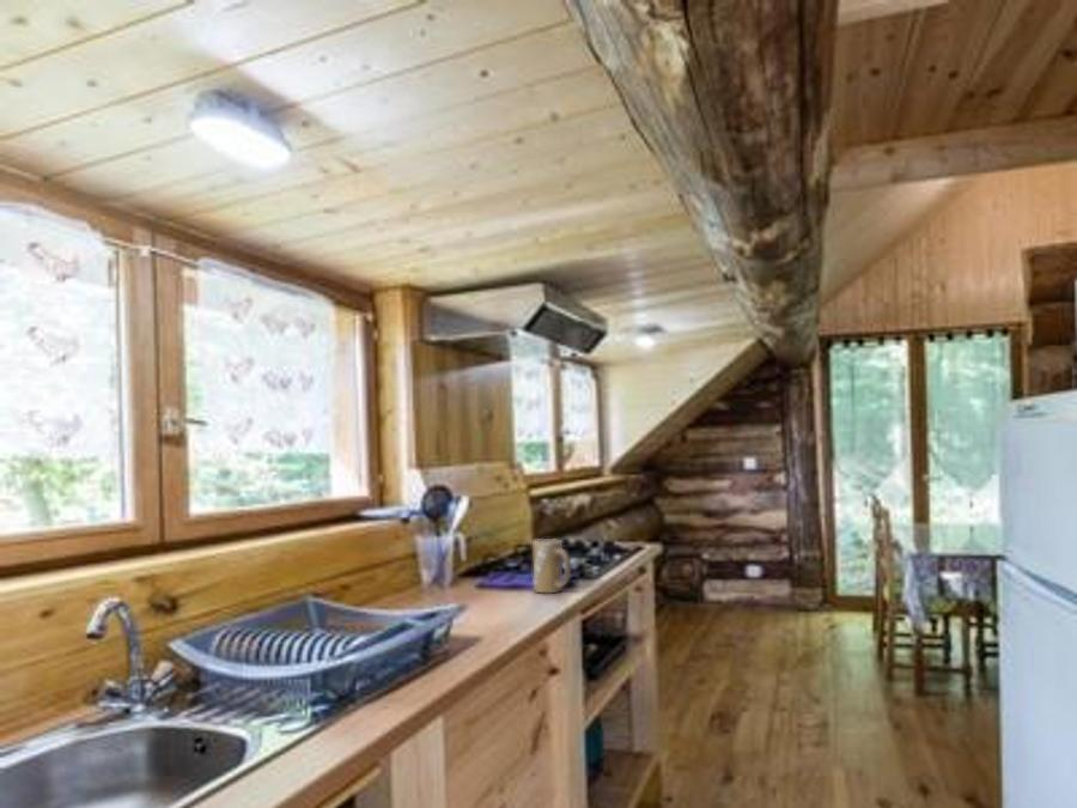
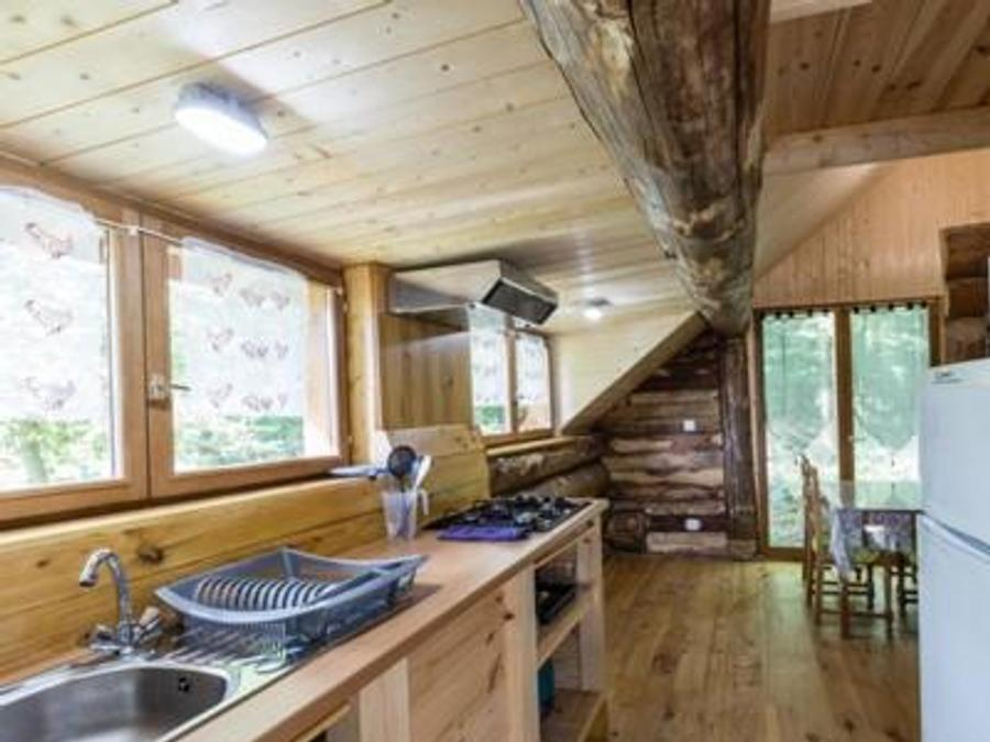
- mug [531,537,572,594]
